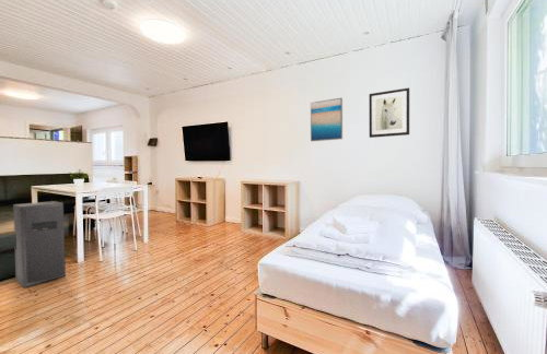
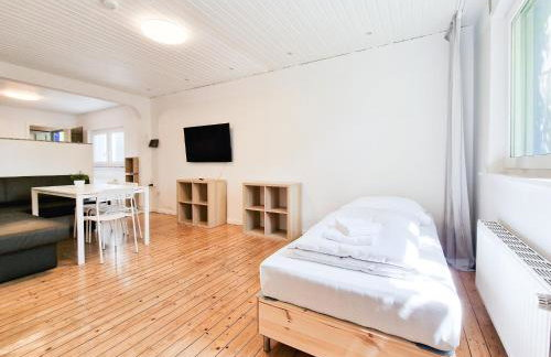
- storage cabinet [12,200,67,288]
- wall art [369,86,410,139]
- wall art [310,97,344,142]
